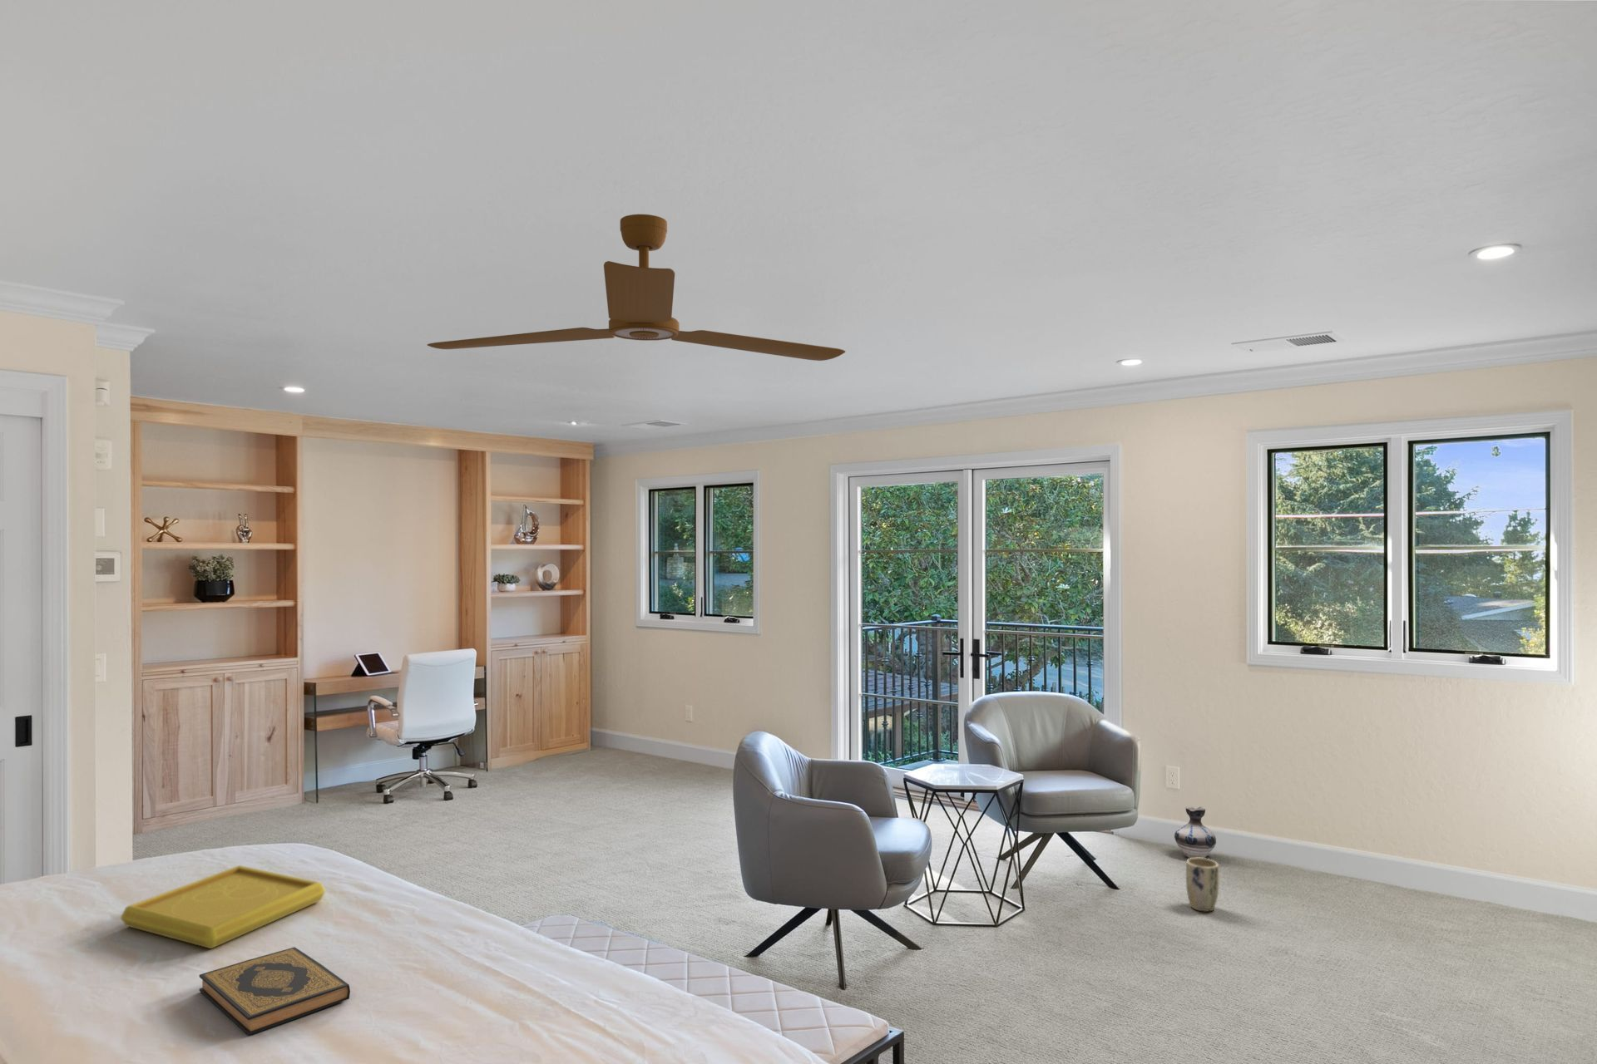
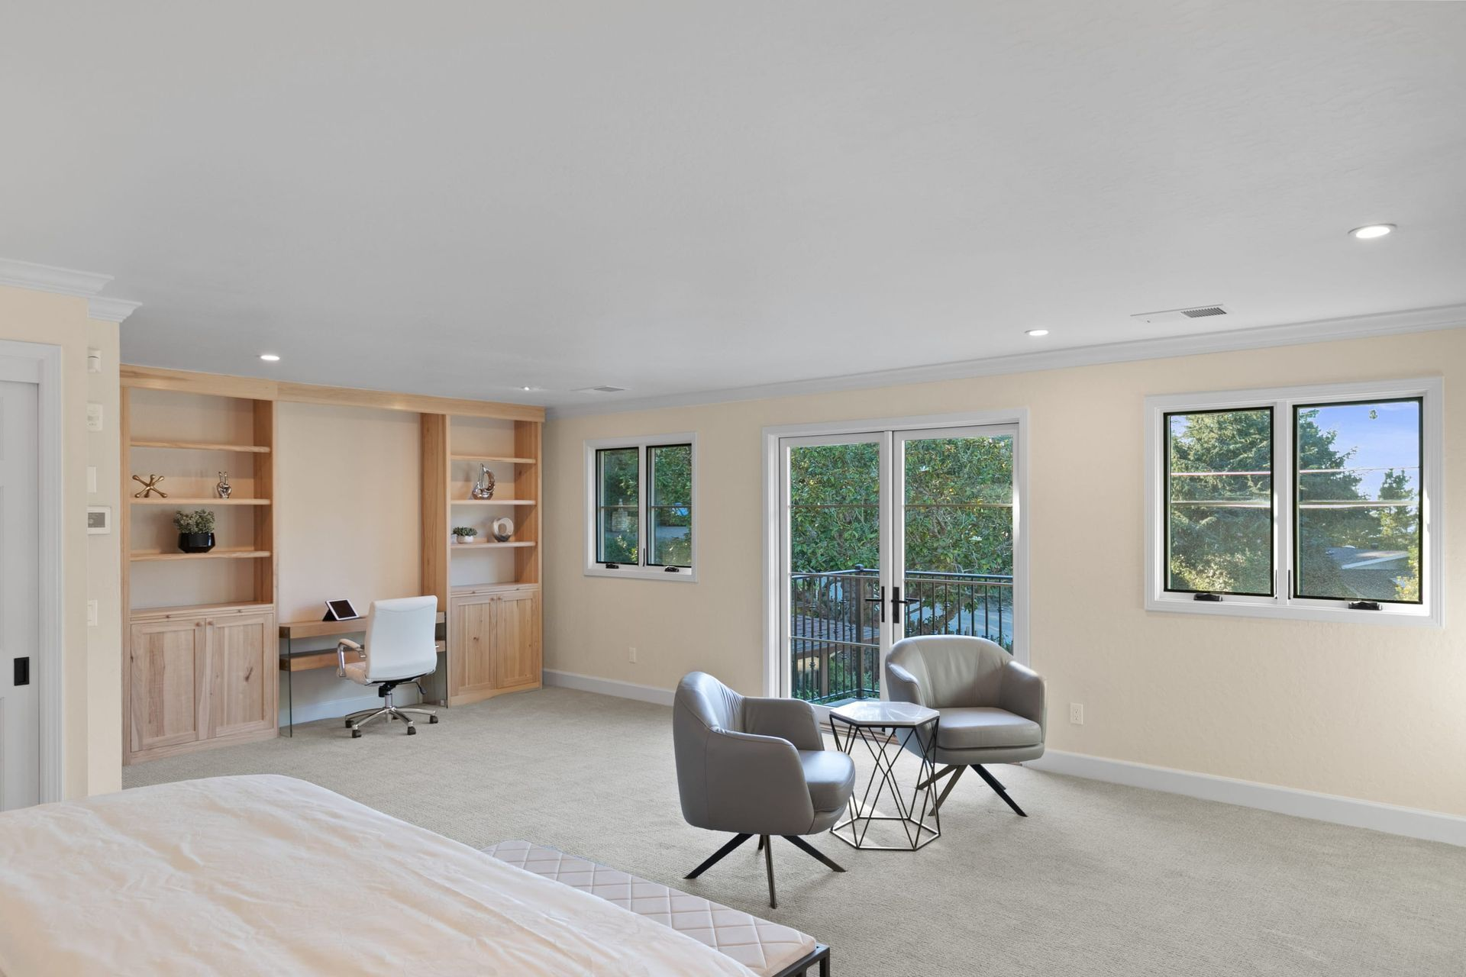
- ceramic jug [1174,805,1217,859]
- serving tray [120,864,326,949]
- plant pot [1186,857,1219,913]
- hardback book [198,946,351,1036]
- ceiling fan [427,214,846,361]
